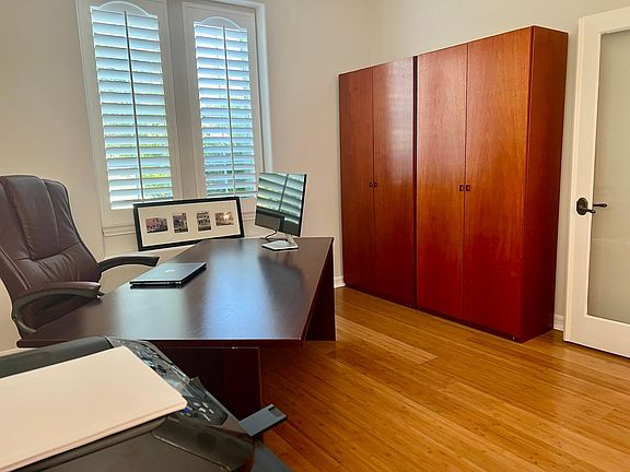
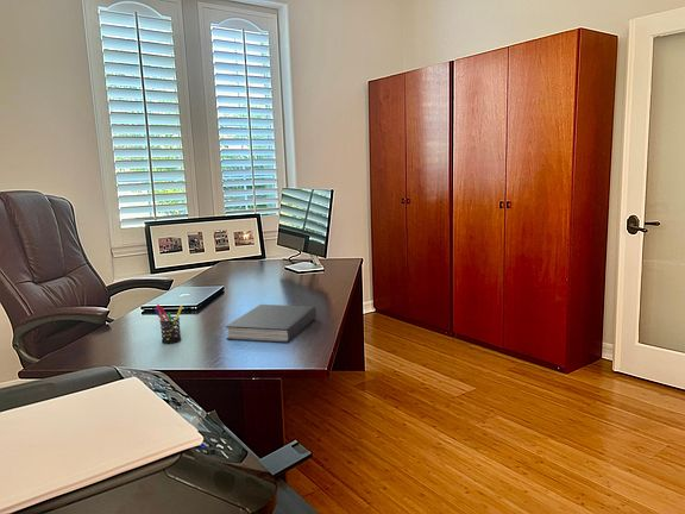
+ pen holder [153,303,183,345]
+ book [225,303,318,344]
